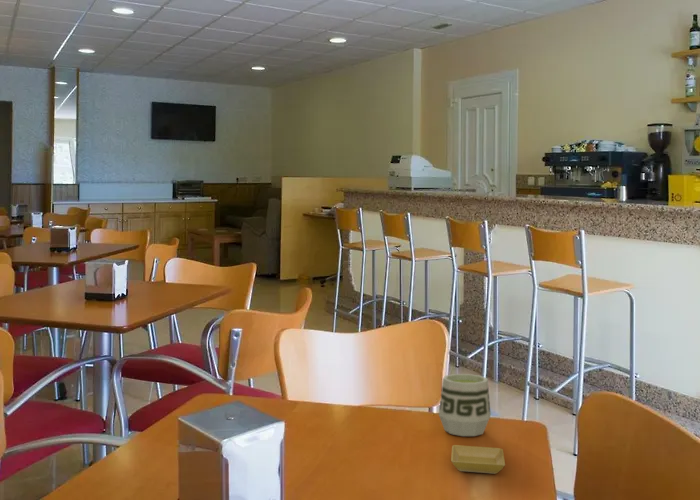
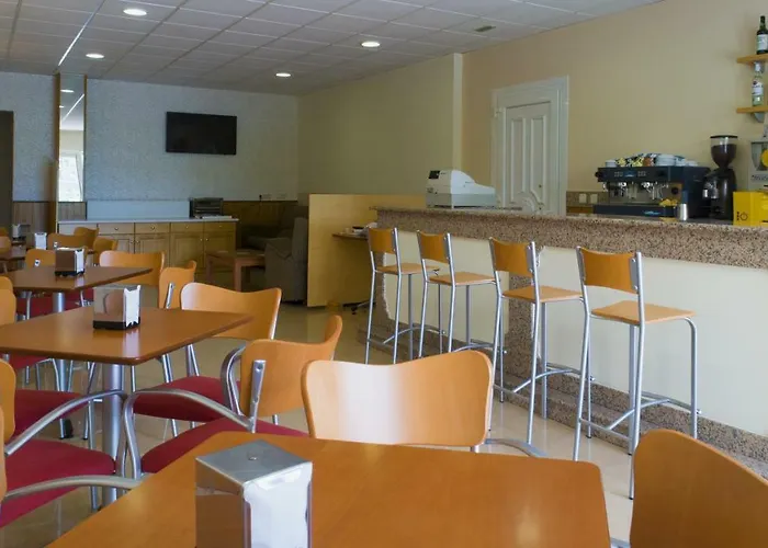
- cup [438,373,492,437]
- saucer [450,444,506,475]
